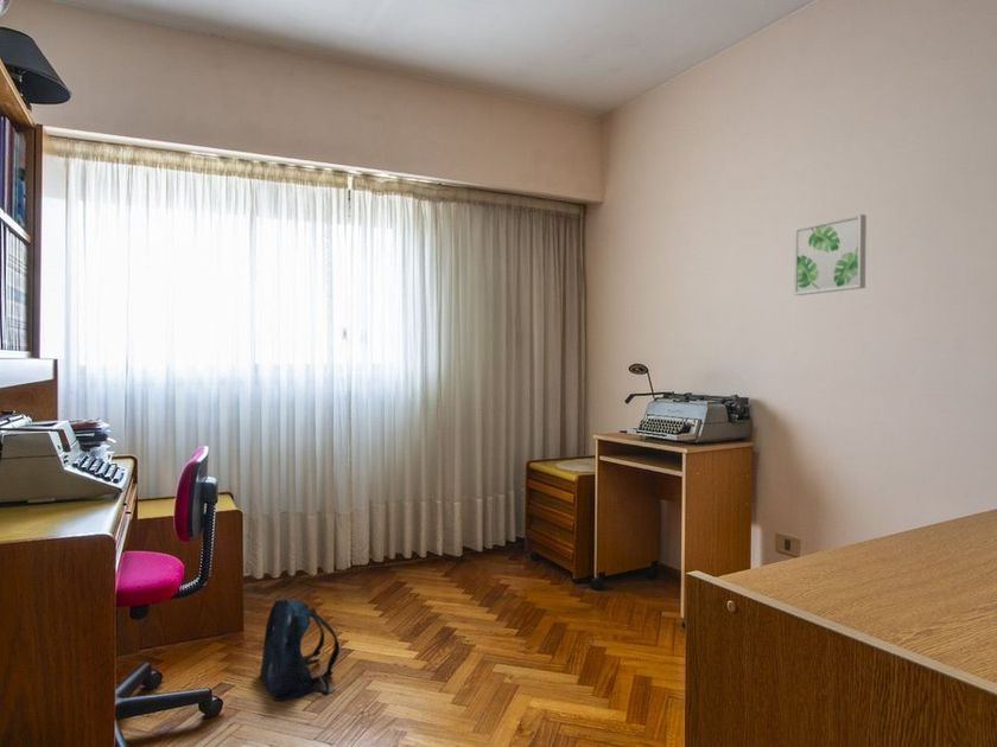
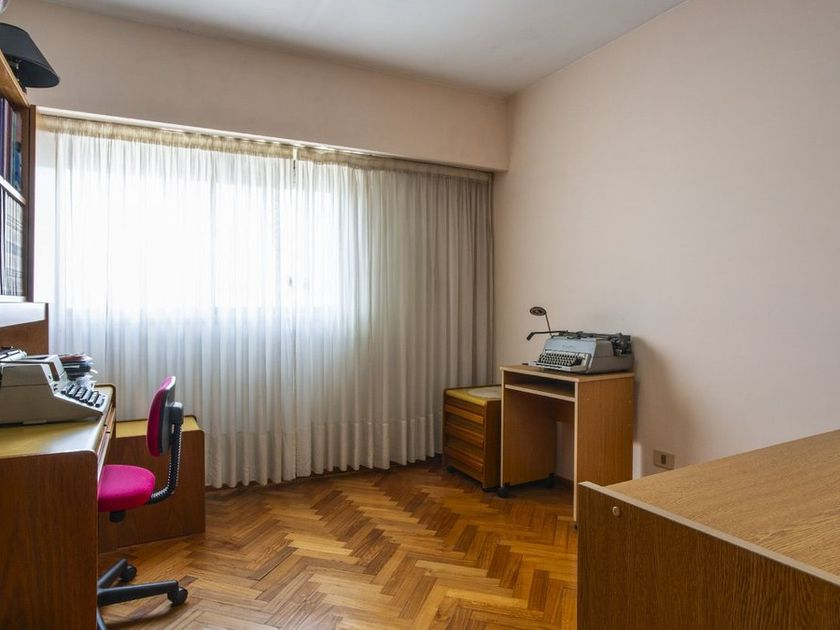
- wall art [793,213,868,296]
- backpack [259,598,341,702]
